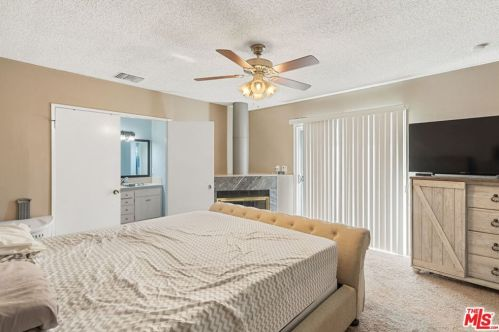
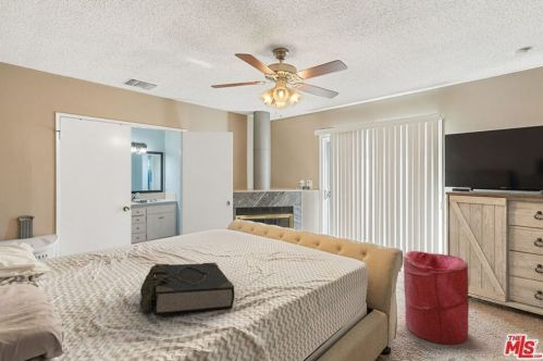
+ laundry hamper [403,250,470,346]
+ decorative book [138,262,235,316]
